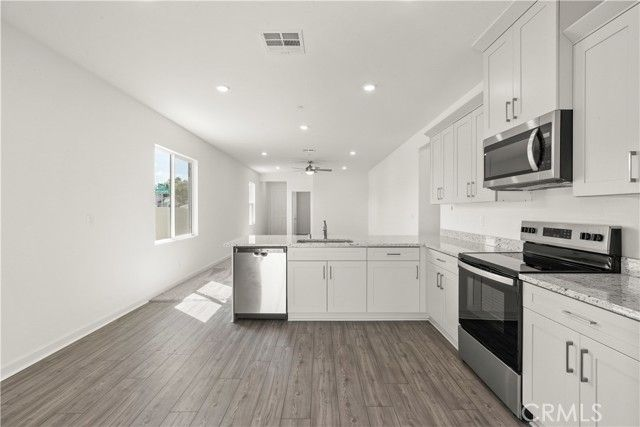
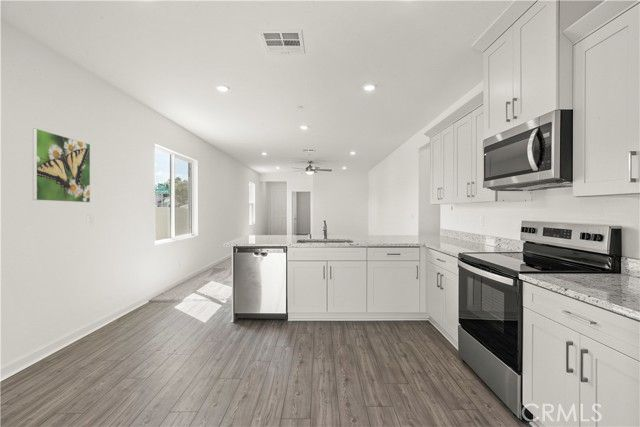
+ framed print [32,127,91,203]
